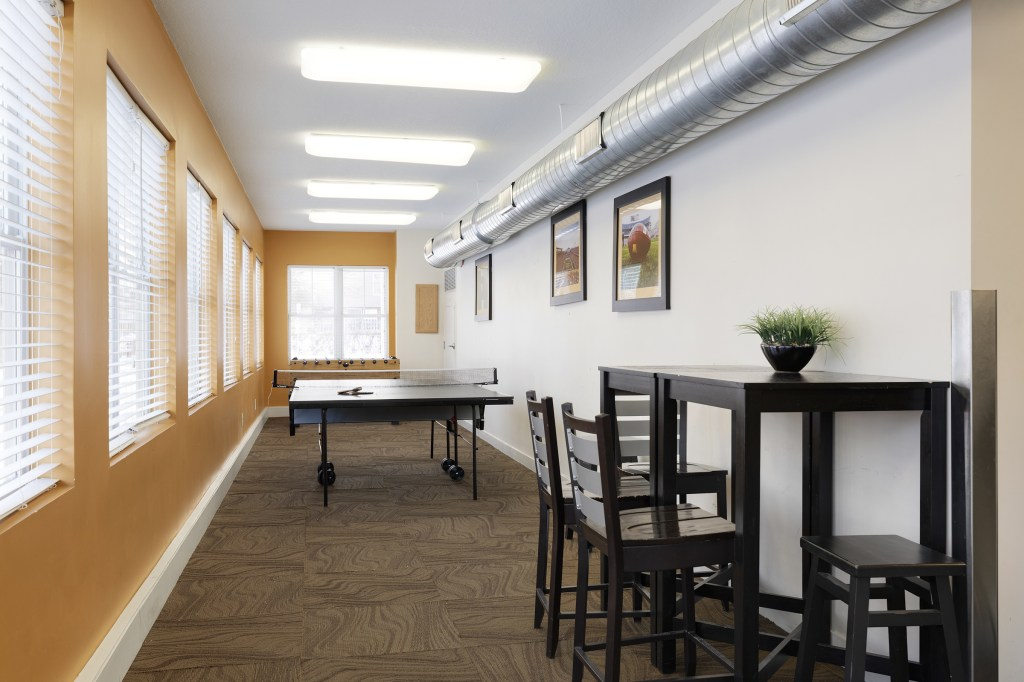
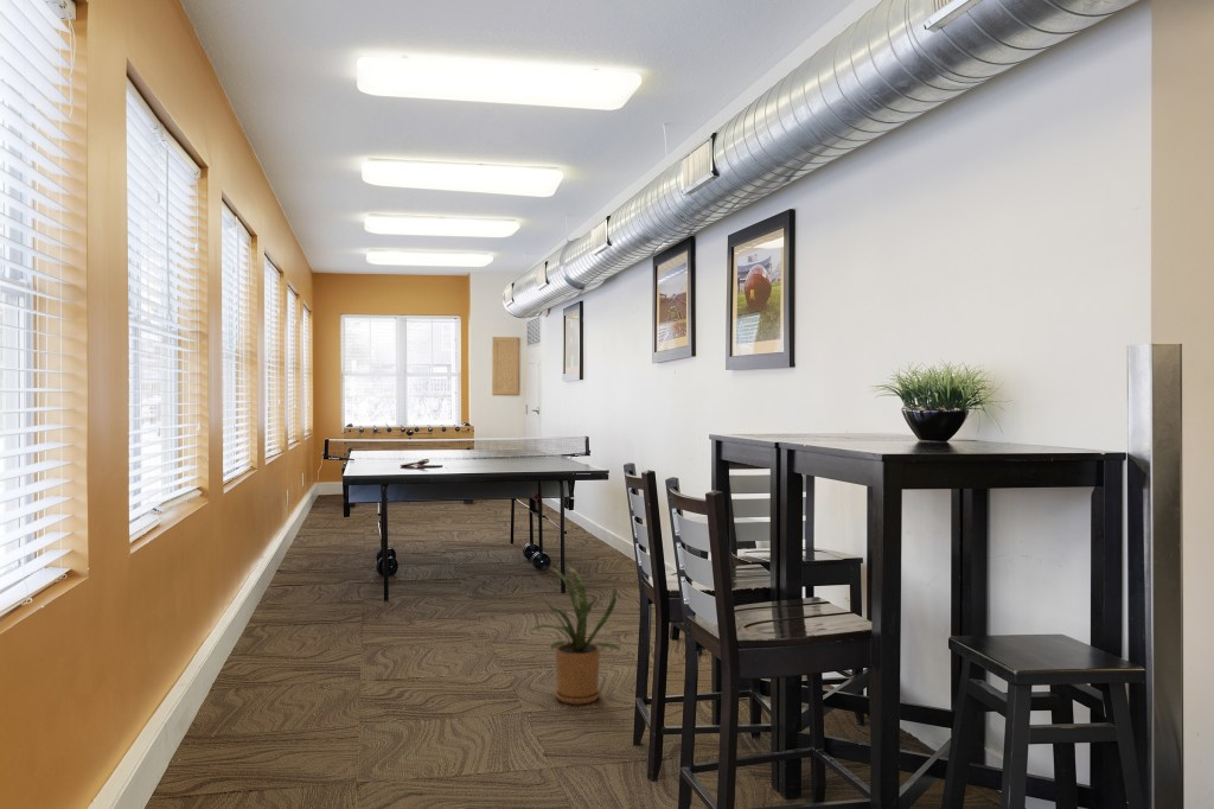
+ house plant [525,565,622,706]
